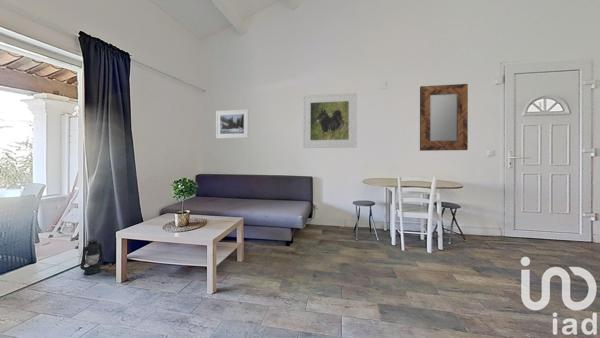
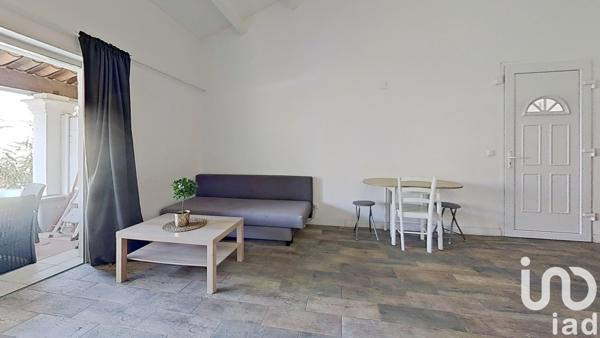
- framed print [215,109,249,139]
- home mirror [419,83,469,152]
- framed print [302,92,358,149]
- lantern [78,239,105,276]
